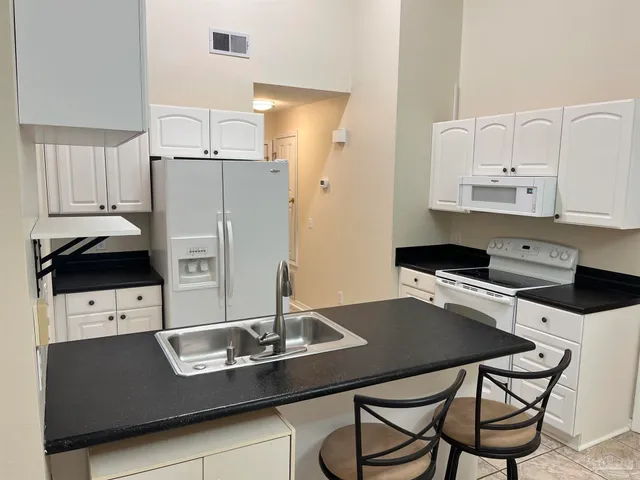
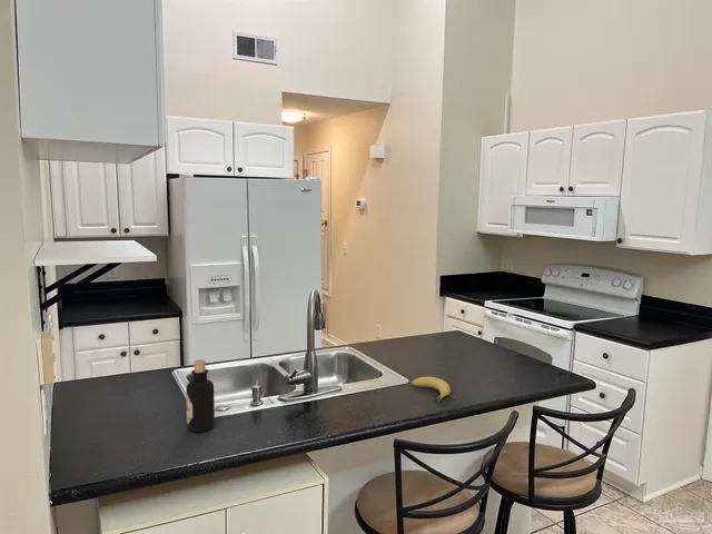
+ fruit [411,376,452,403]
+ bottle [185,358,216,433]
